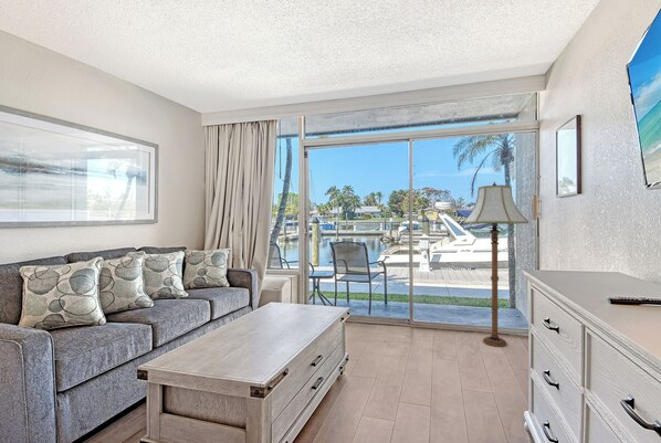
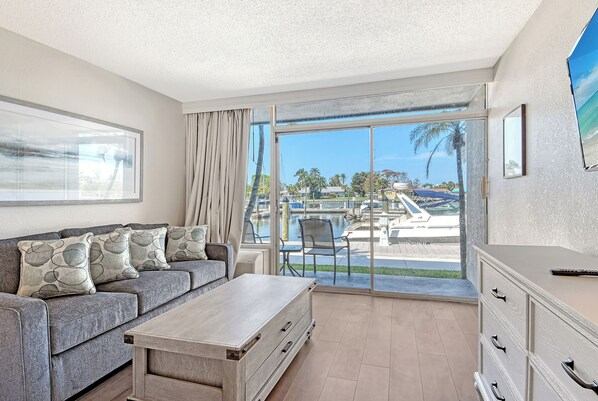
- floor lamp [462,181,529,348]
